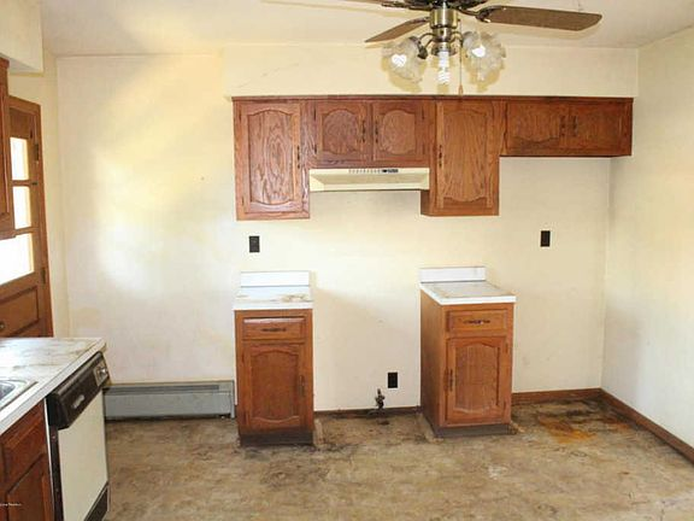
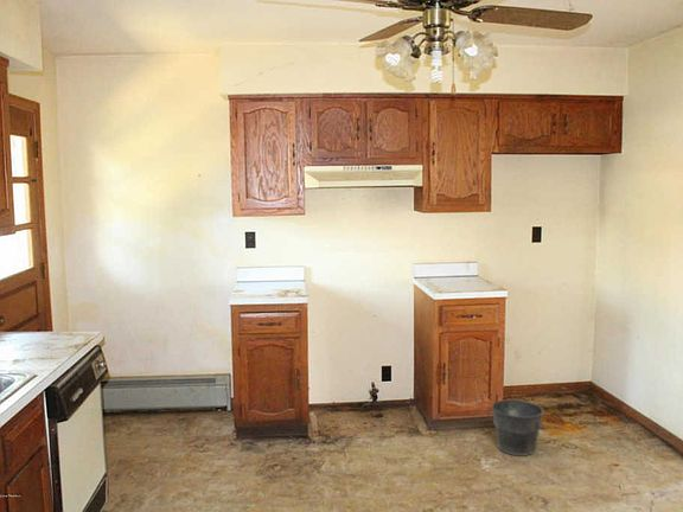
+ bucket [491,398,549,456]
